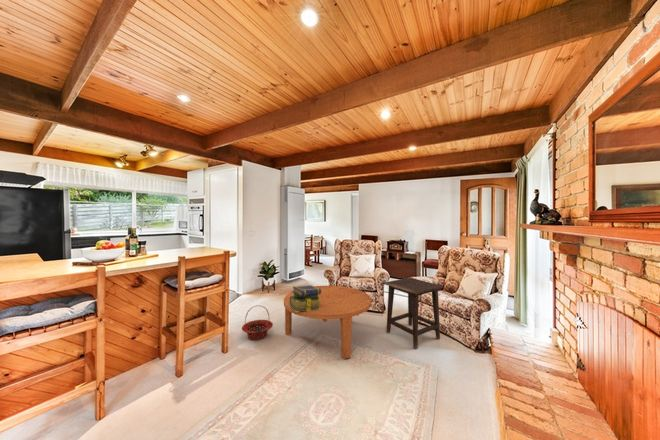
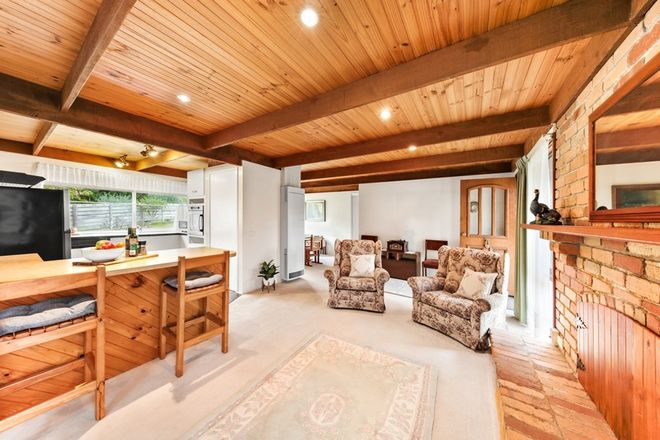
- basket [240,304,274,341]
- stack of books [290,284,321,312]
- coffee table [283,285,372,360]
- side table [382,277,444,350]
